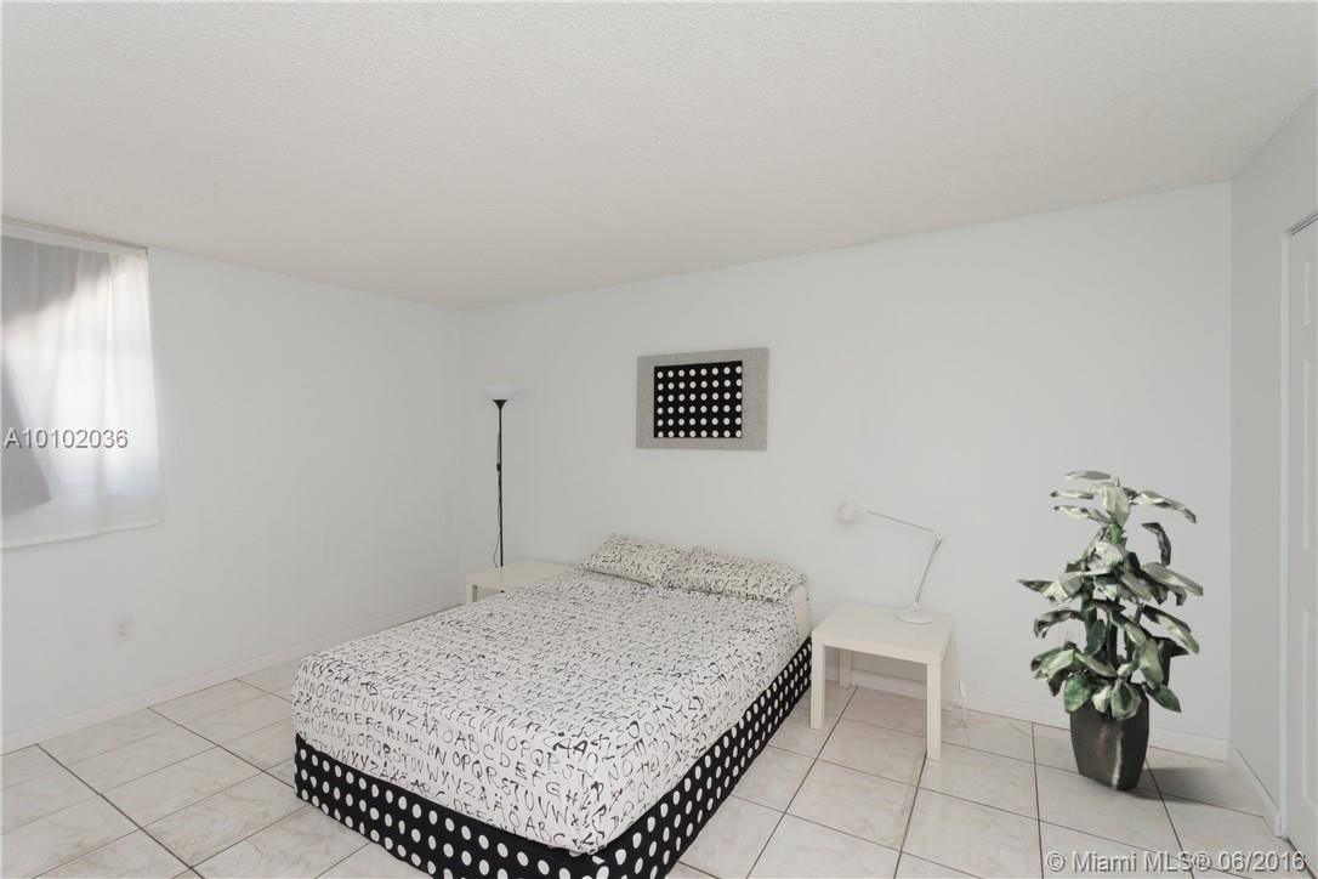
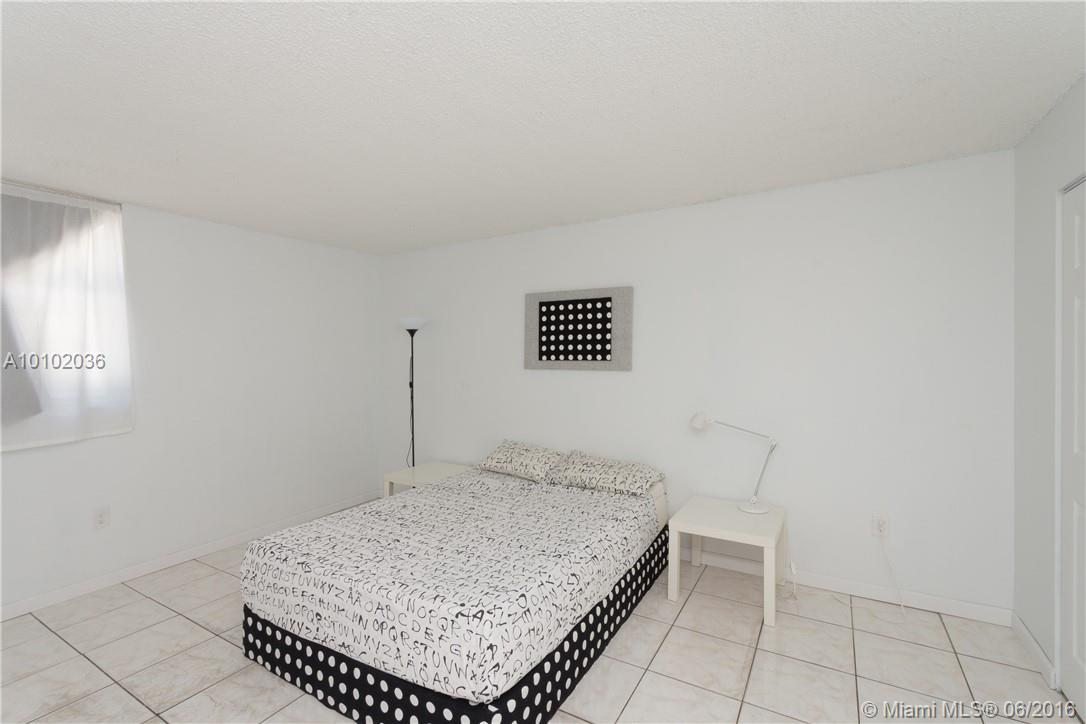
- indoor plant [1016,470,1204,790]
